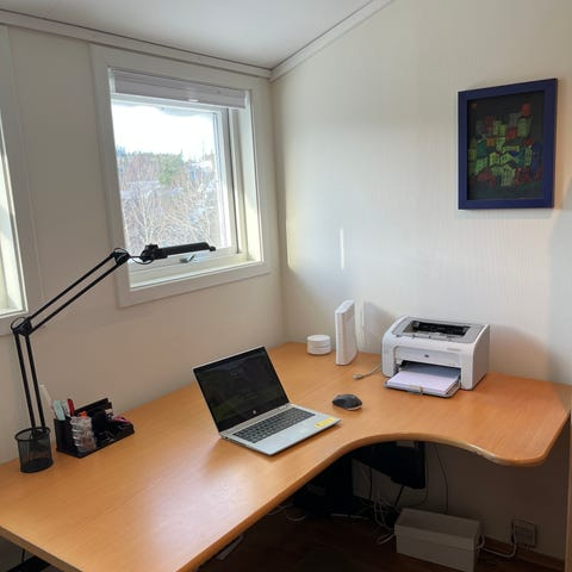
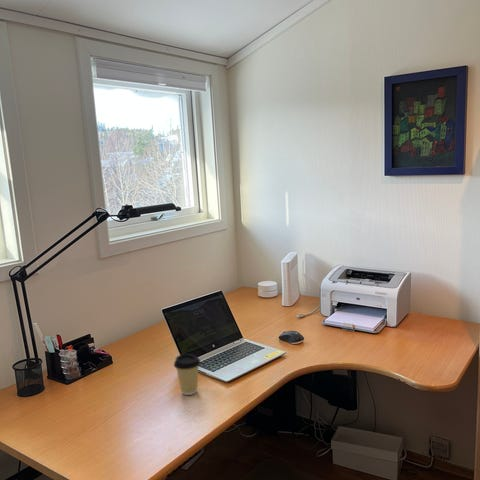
+ coffee cup [173,353,202,396]
